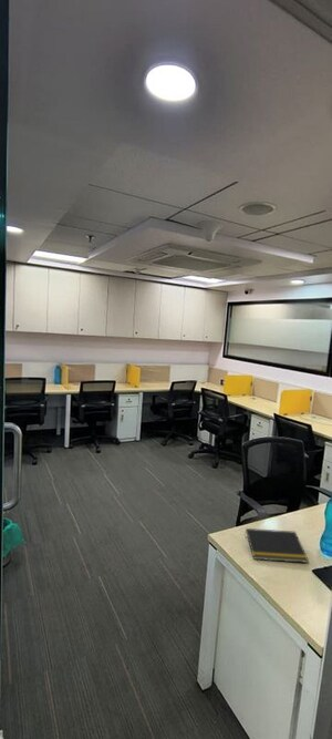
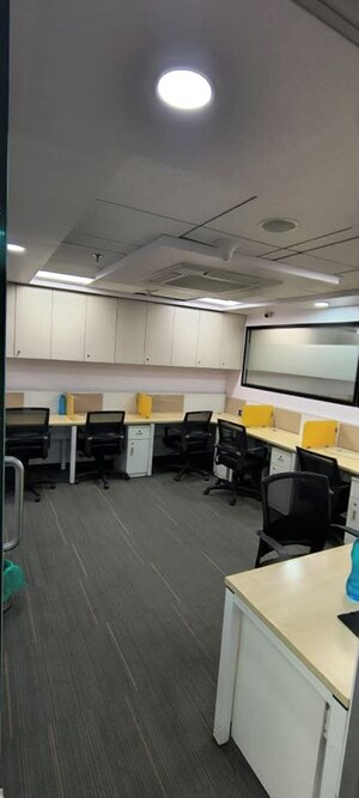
- notepad [243,527,310,564]
